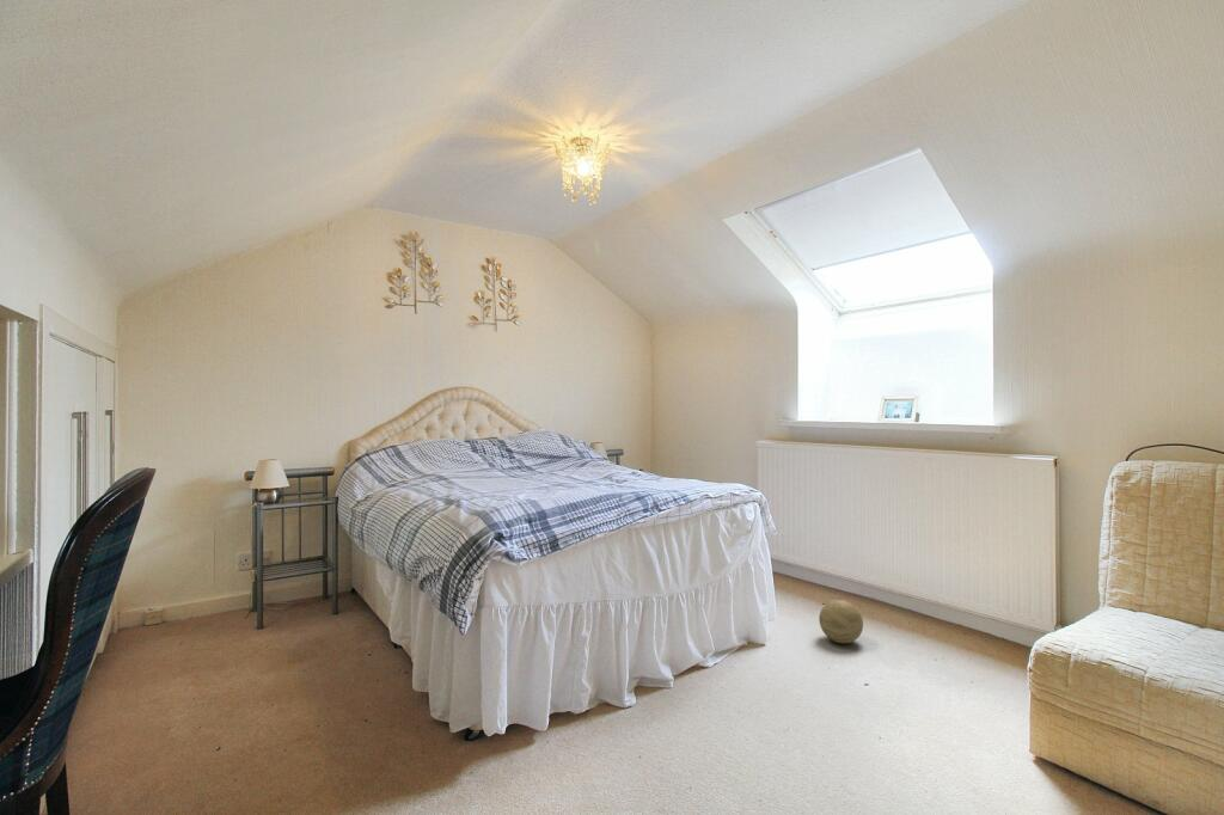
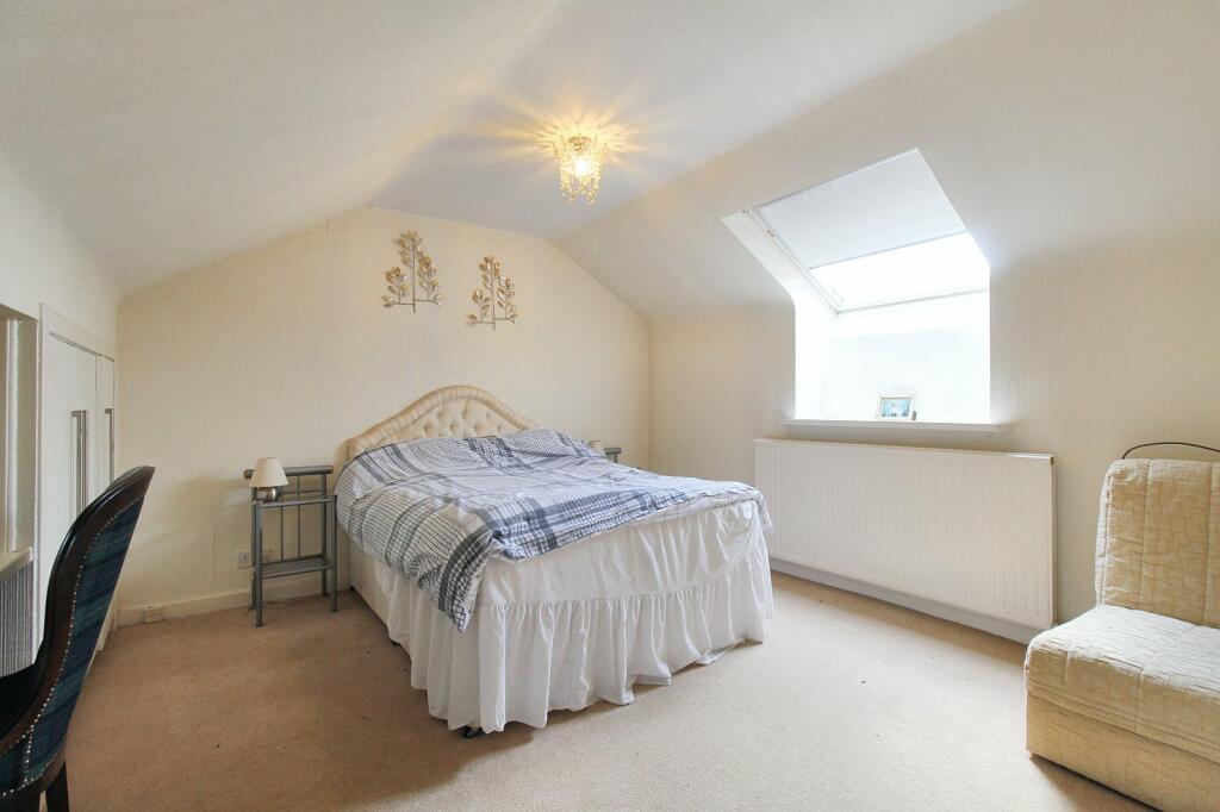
- decorative ball [818,599,864,644]
